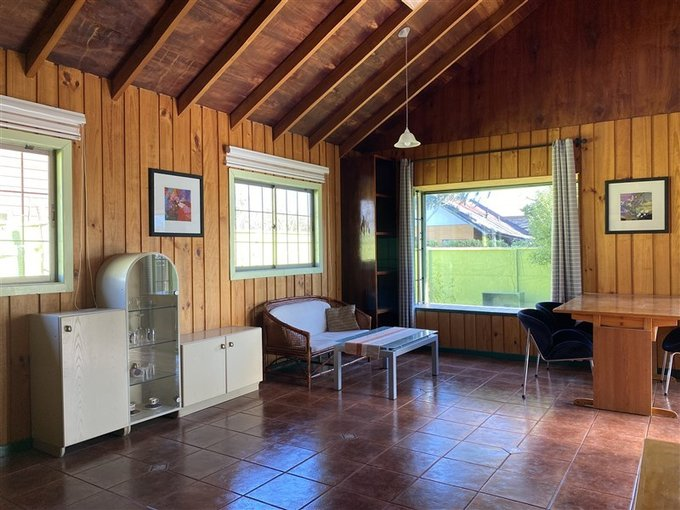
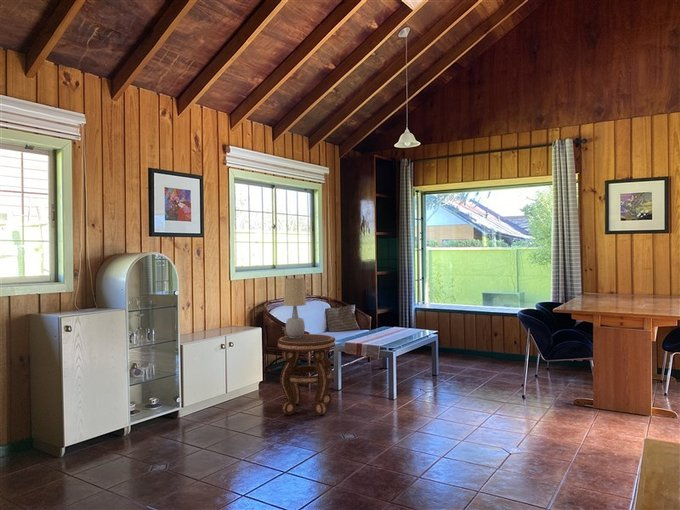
+ side table [276,333,336,416]
+ table lamp [283,277,307,338]
